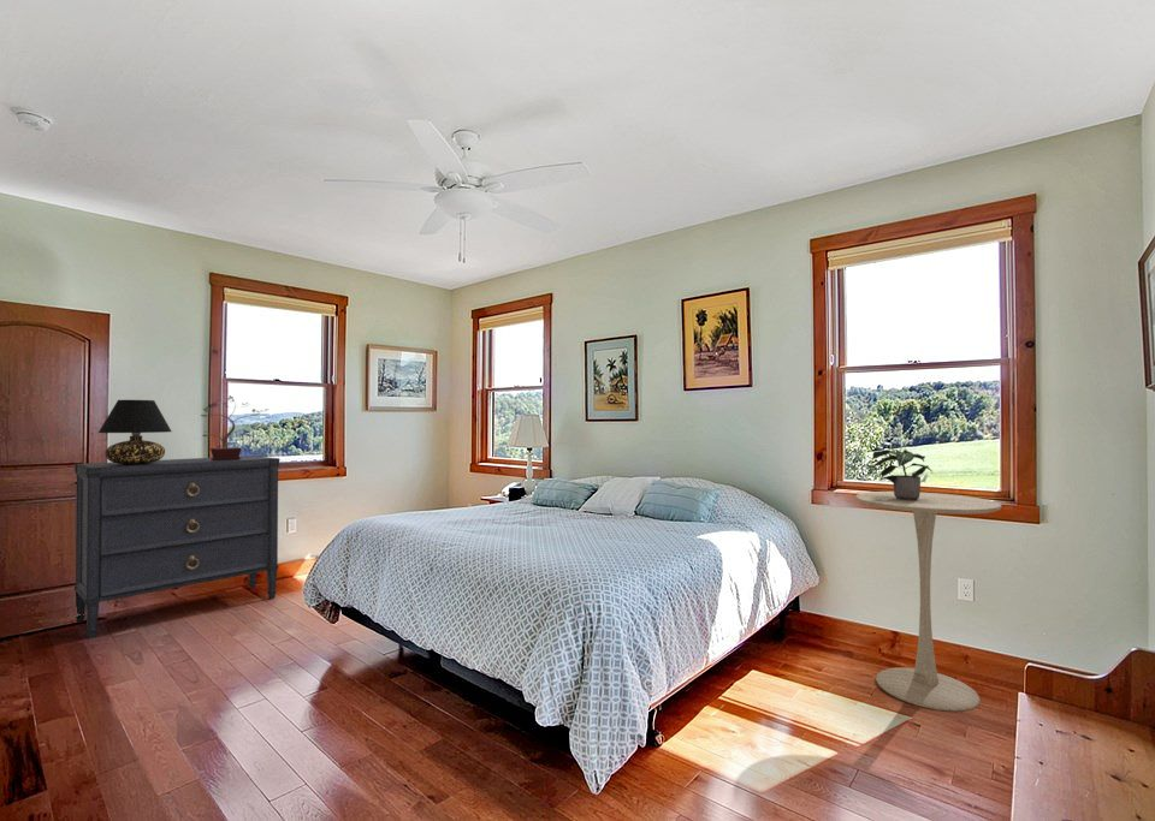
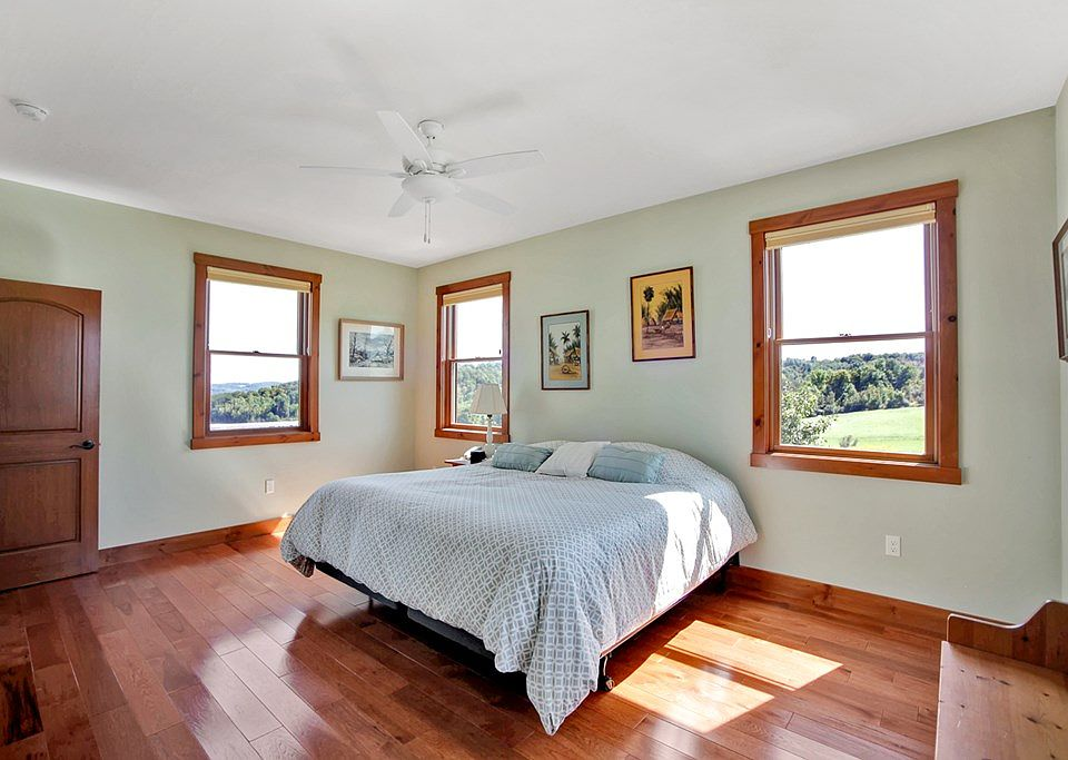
- potted plant [200,394,270,460]
- pedestal table [854,490,1002,713]
- dresser [73,454,280,639]
- table lamp [97,399,172,464]
- potted plant [871,448,934,500]
